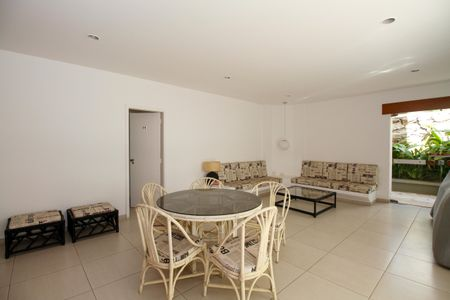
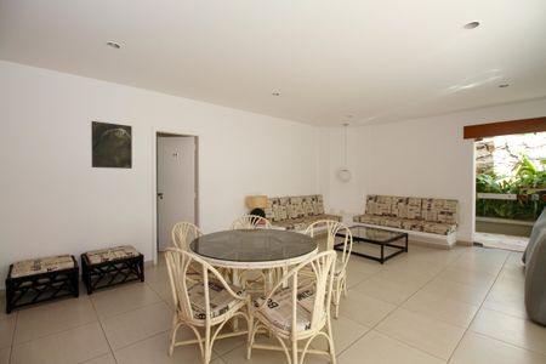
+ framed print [90,120,133,170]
